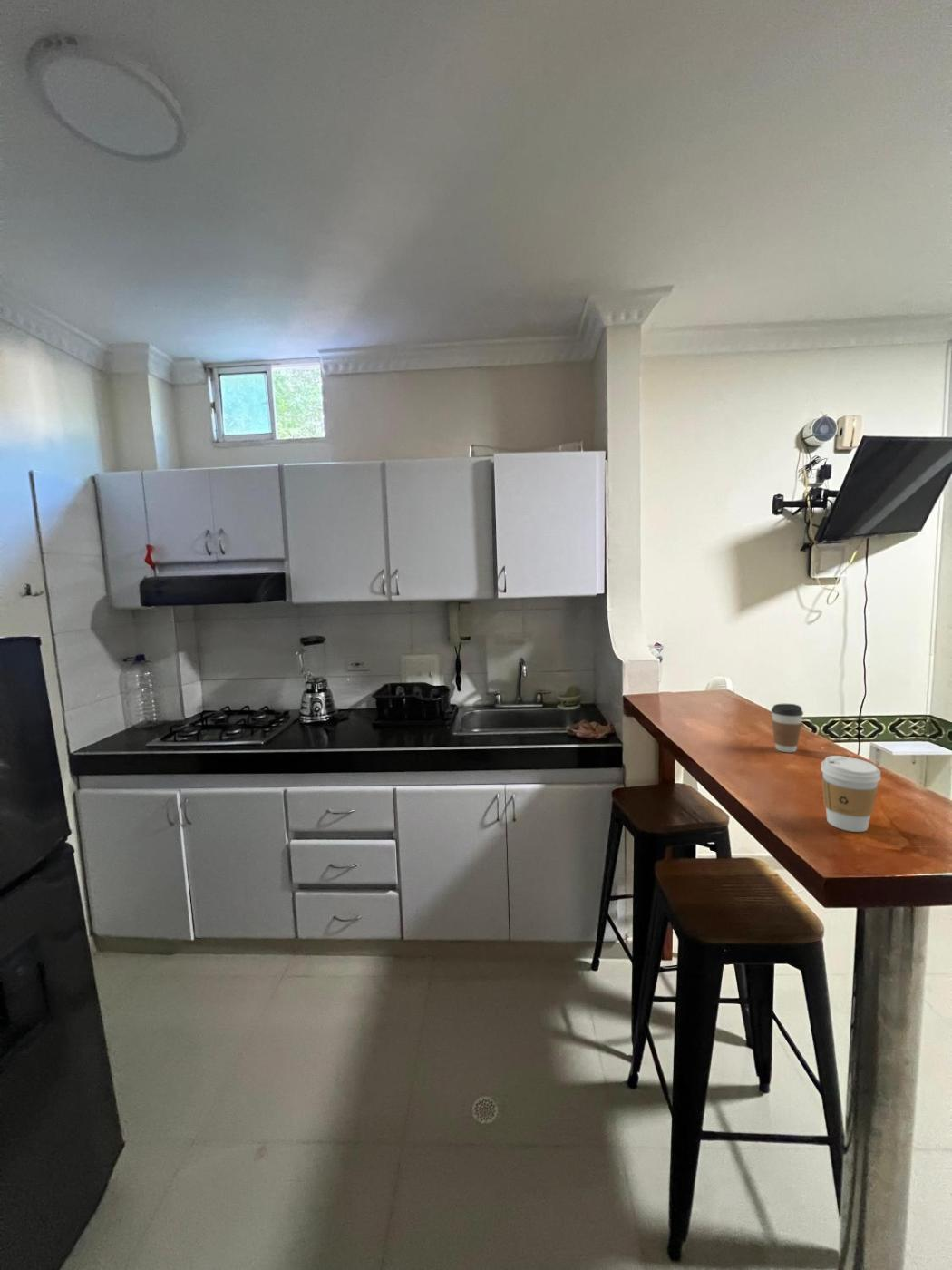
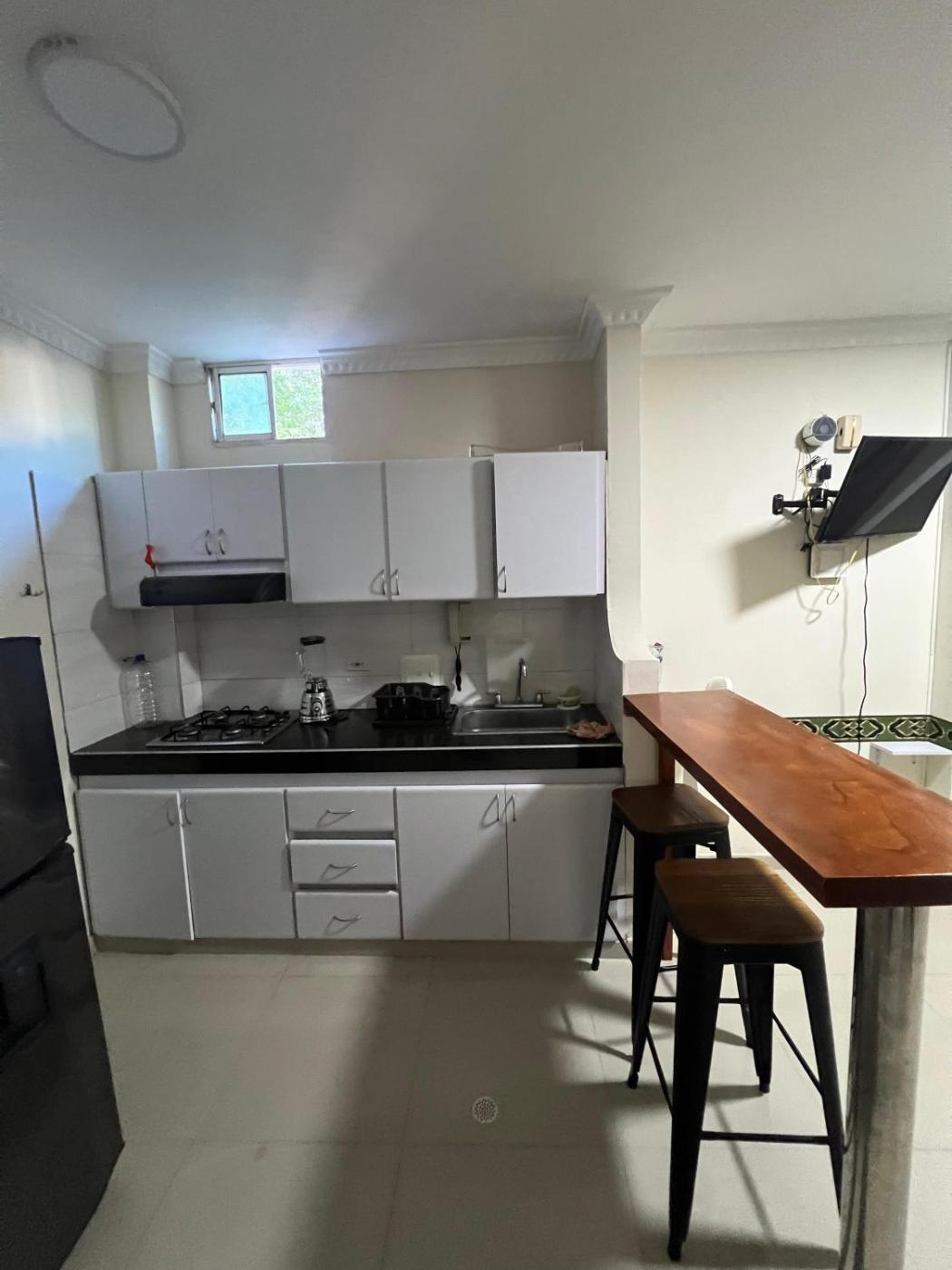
- coffee cup [820,755,881,833]
- coffee cup [770,703,804,754]
